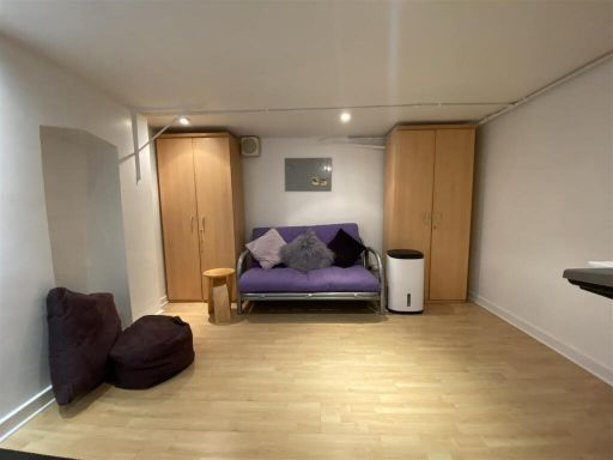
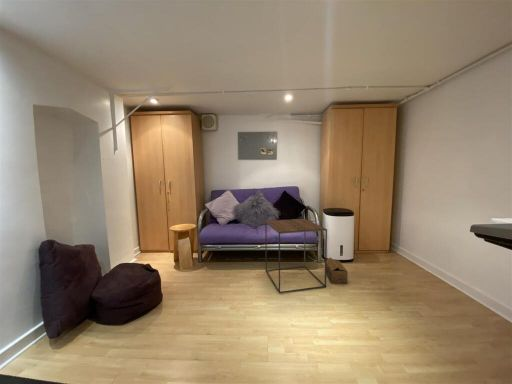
+ cardboard box [326,256,348,285]
+ side table [264,218,328,294]
